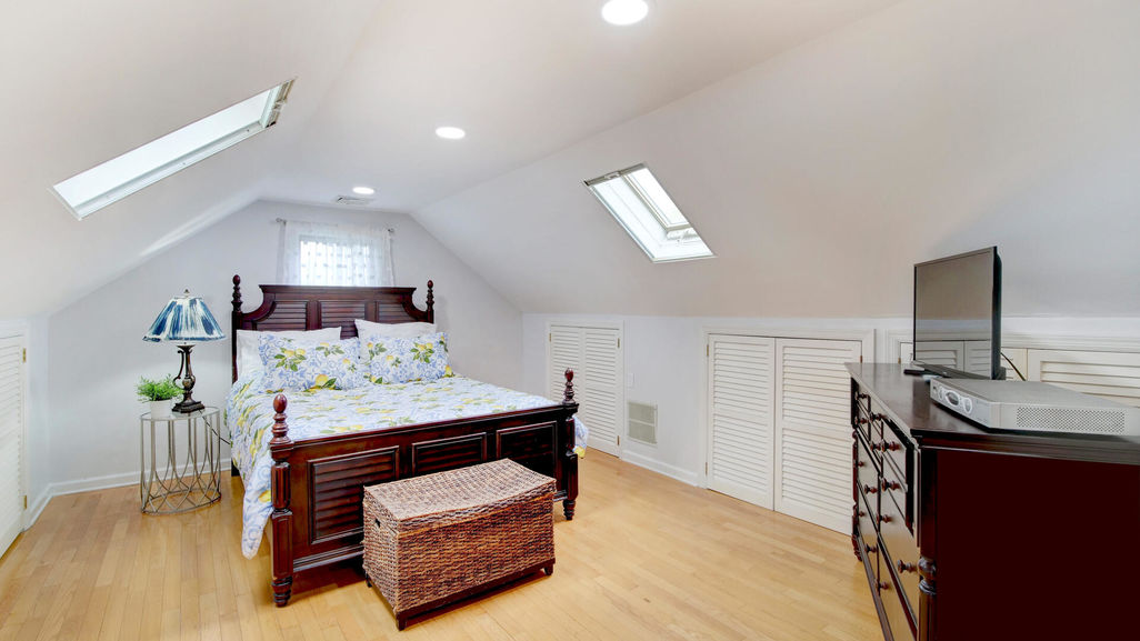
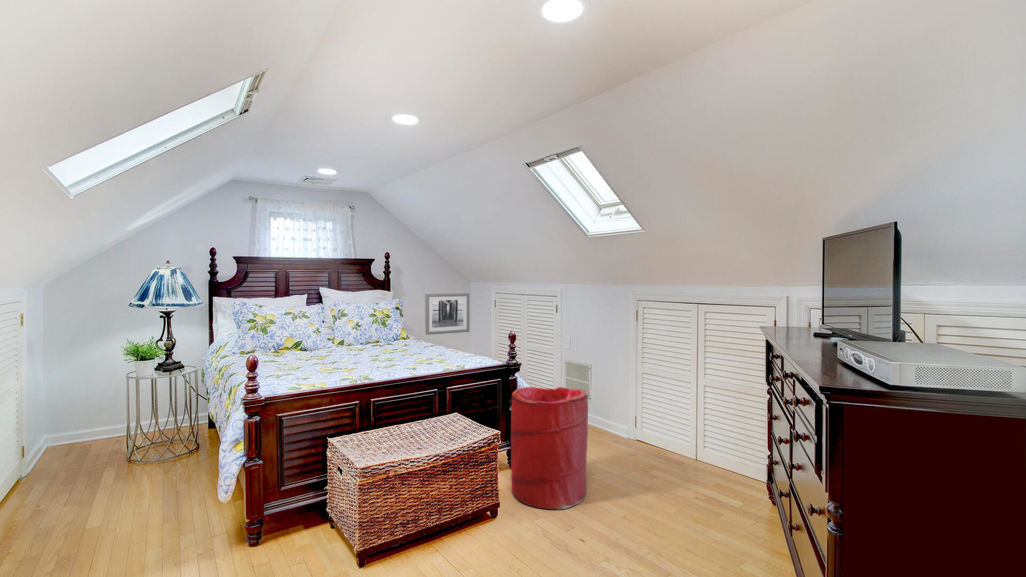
+ wall art [424,292,470,336]
+ laundry hamper [510,386,589,510]
